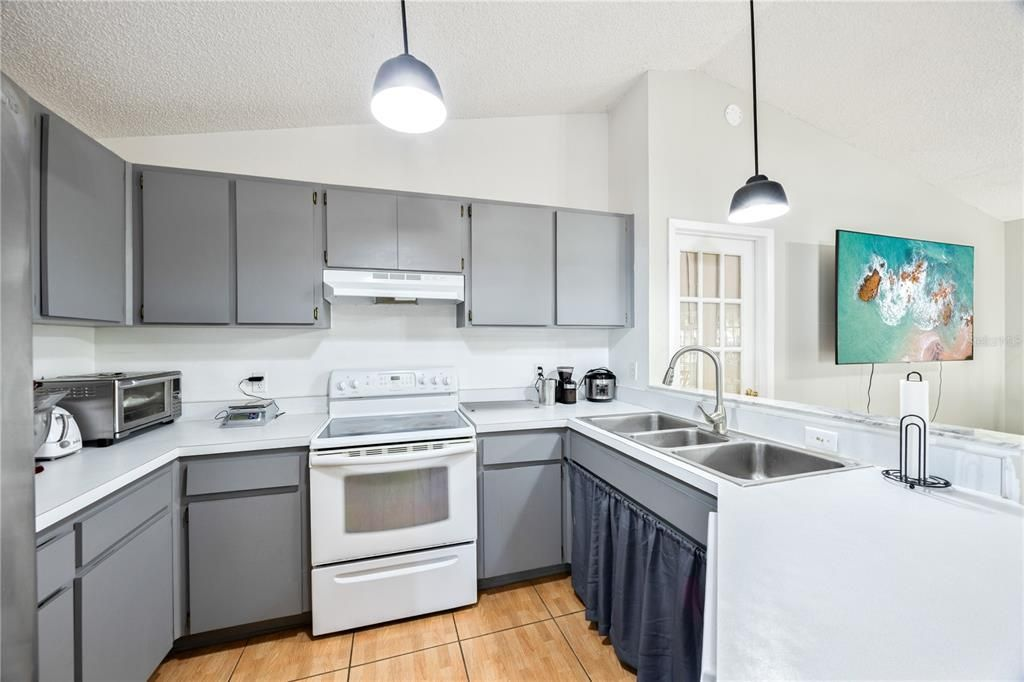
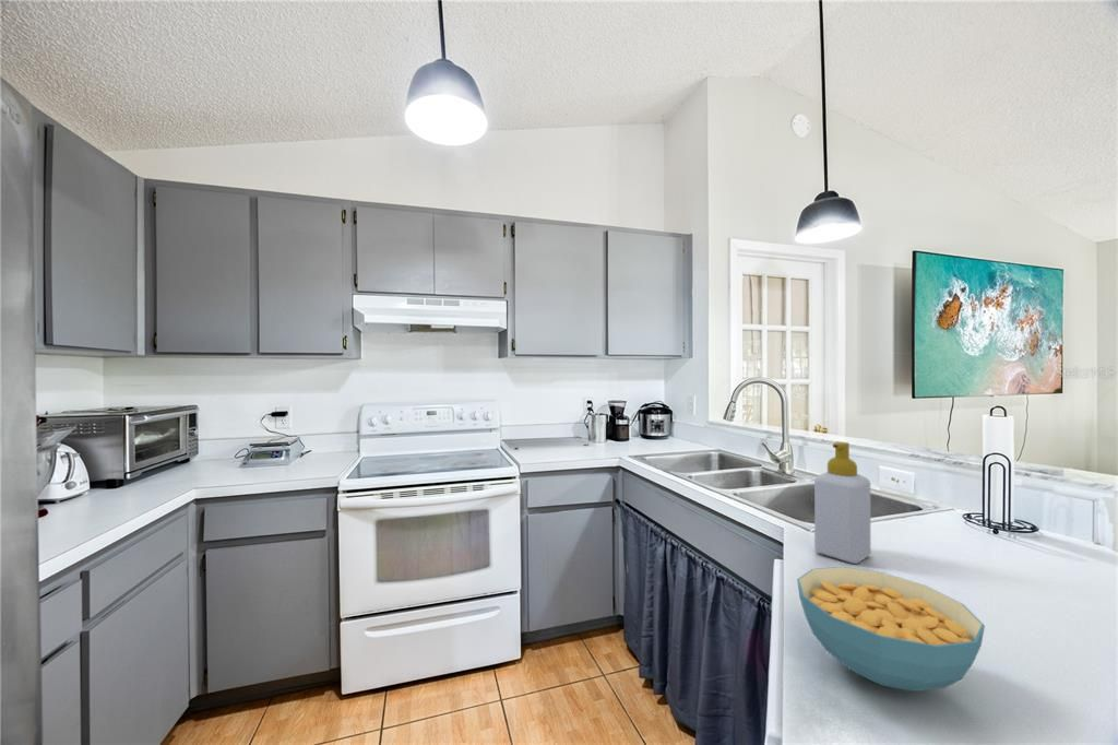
+ soap bottle [813,440,872,565]
+ cereal bowl [796,566,986,693]
